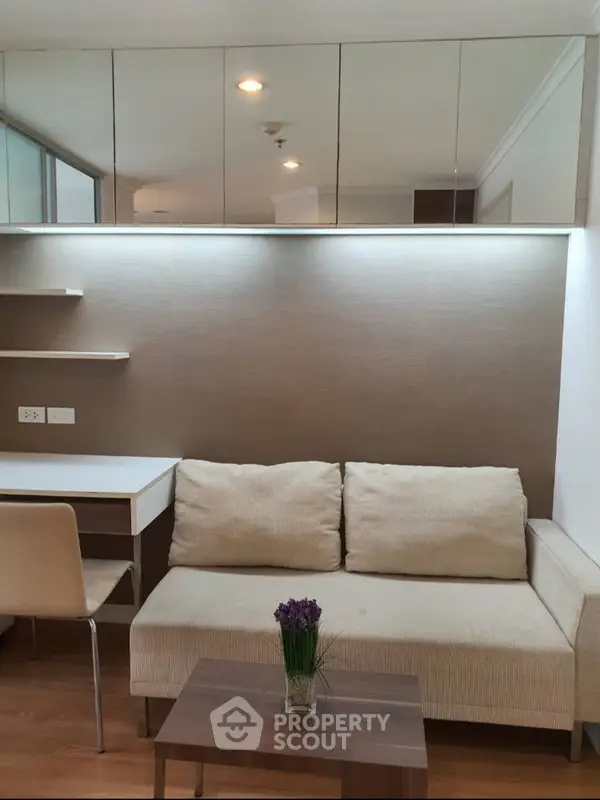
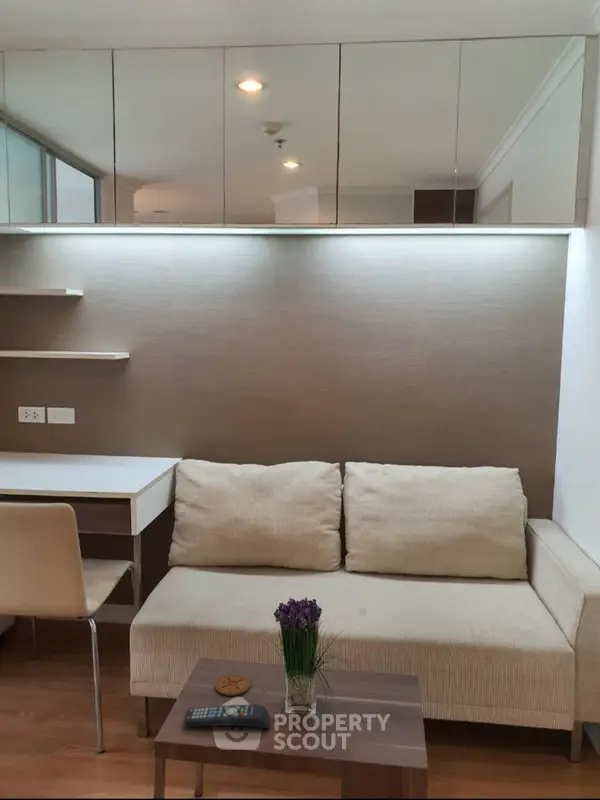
+ remote control [183,704,271,729]
+ coaster [214,674,251,697]
